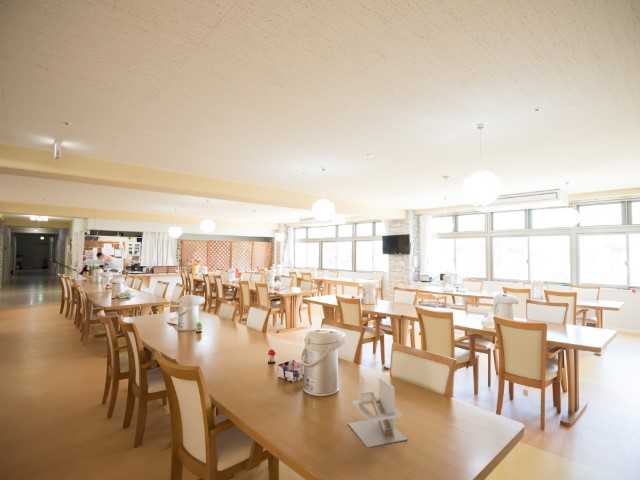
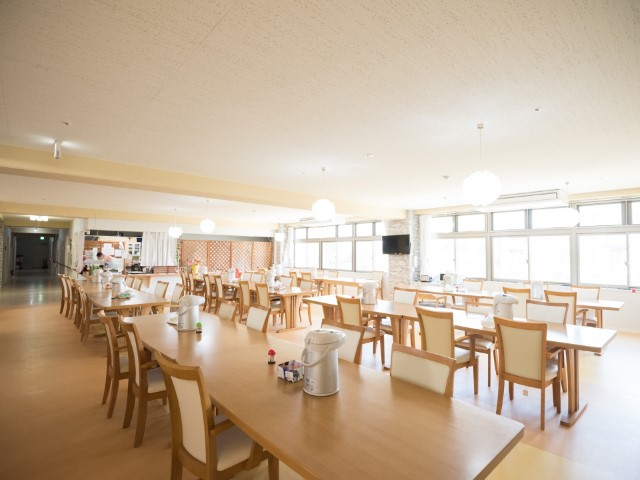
- napkin holder [347,376,409,449]
